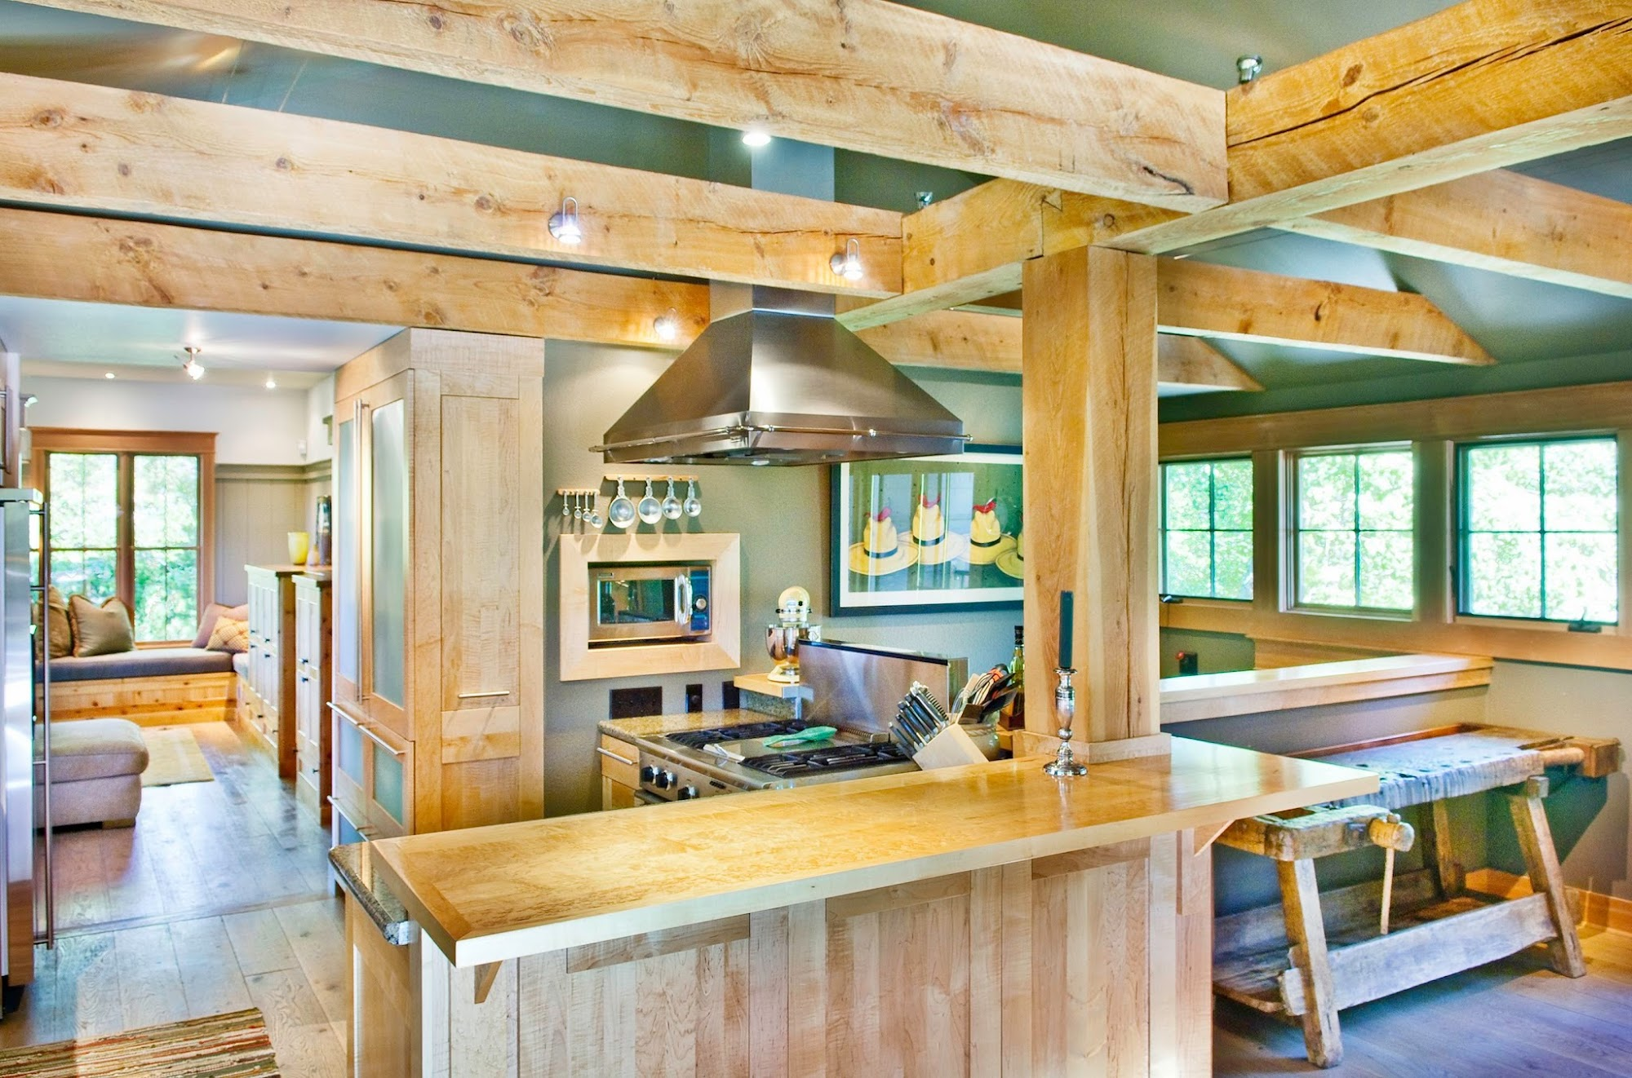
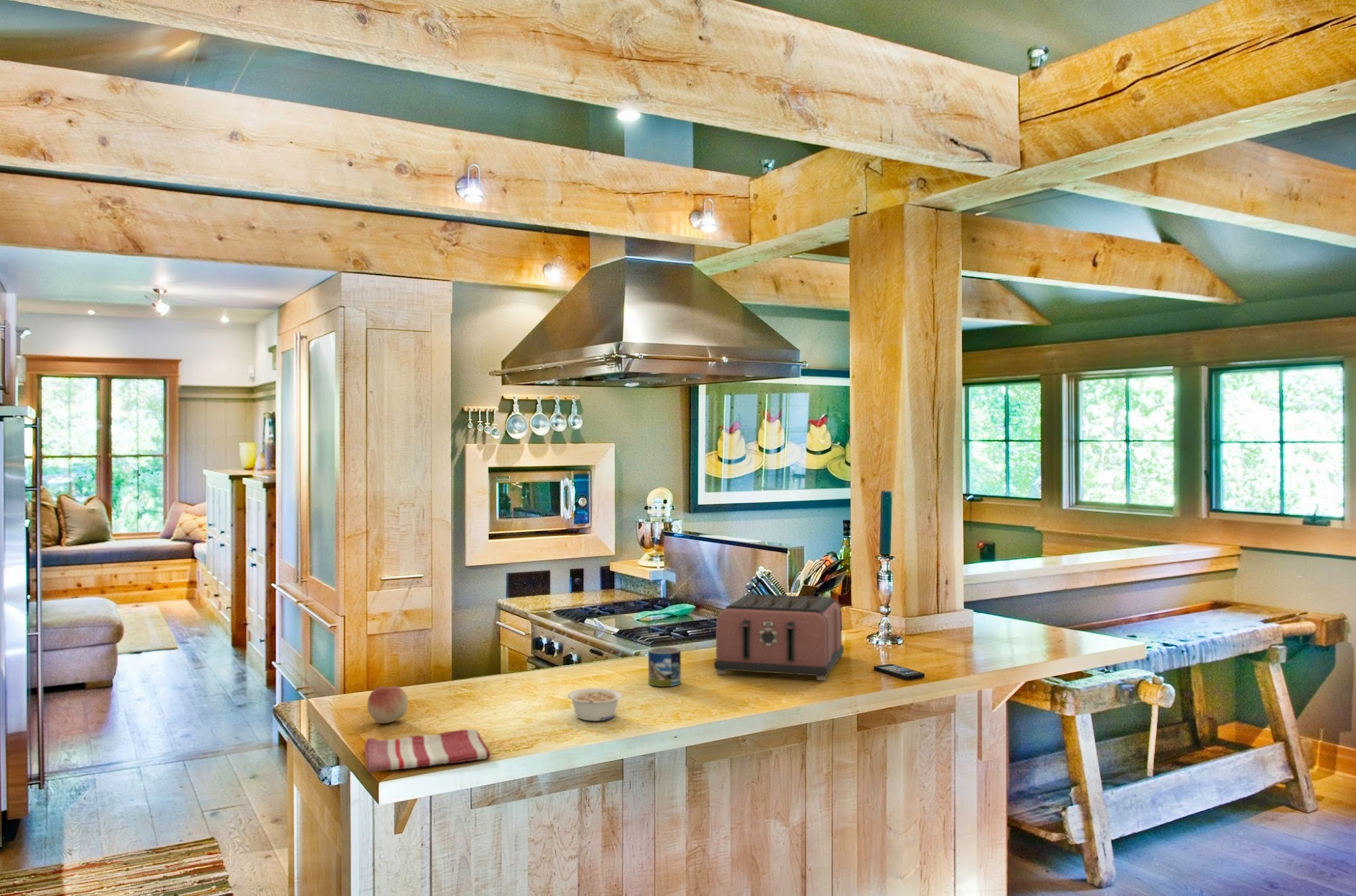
+ smartphone [873,664,925,680]
+ legume [567,687,623,722]
+ dish towel [364,729,492,773]
+ toaster [713,594,845,681]
+ mug [647,647,681,687]
+ fruit [367,685,409,724]
